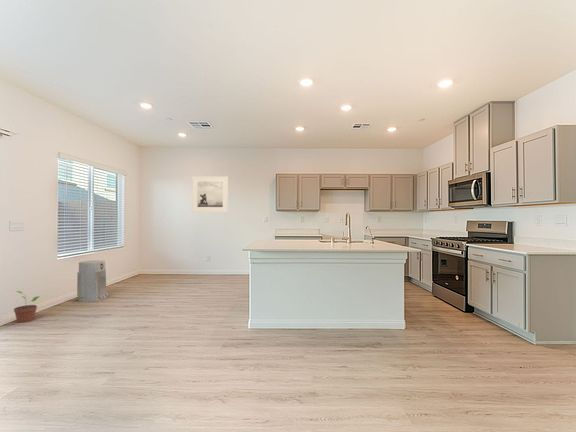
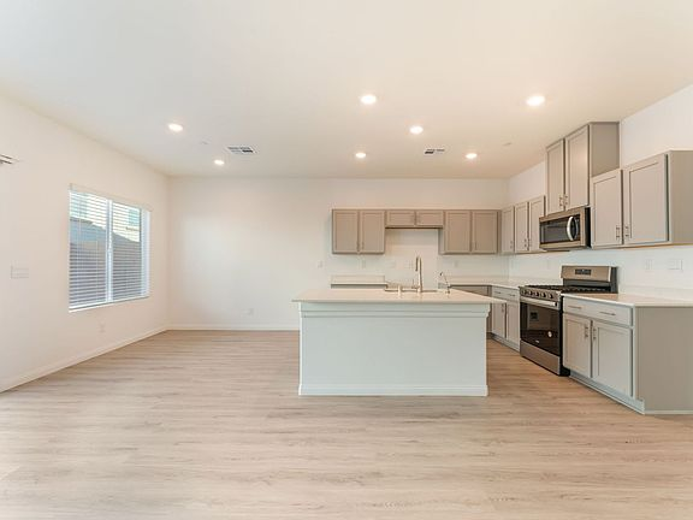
- air purifier [76,259,109,303]
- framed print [191,175,229,213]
- potted plant [13,290,41,324]
